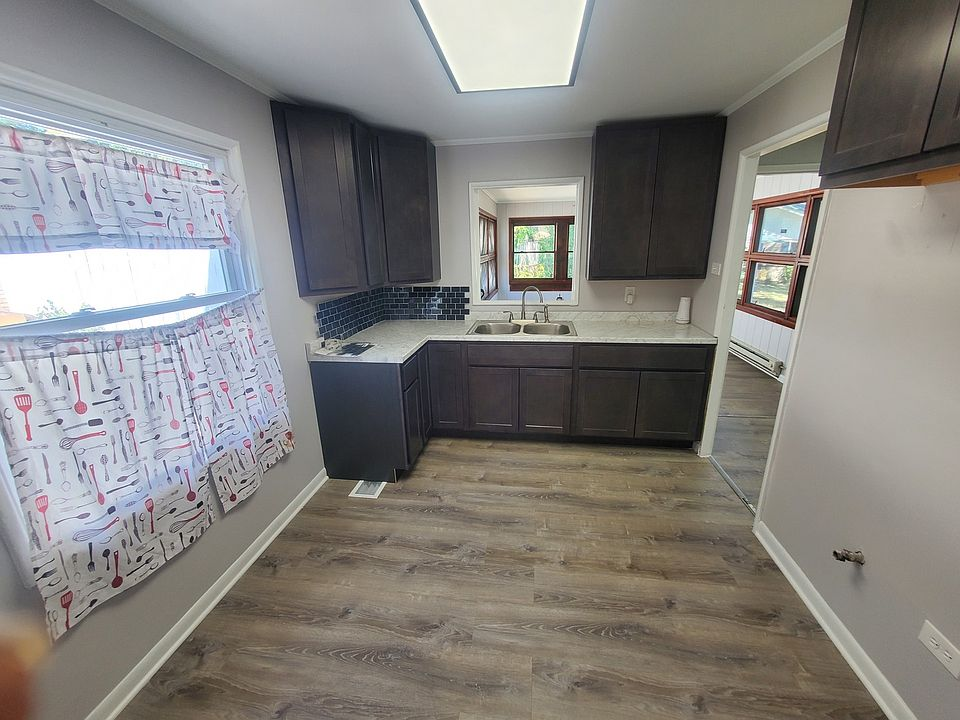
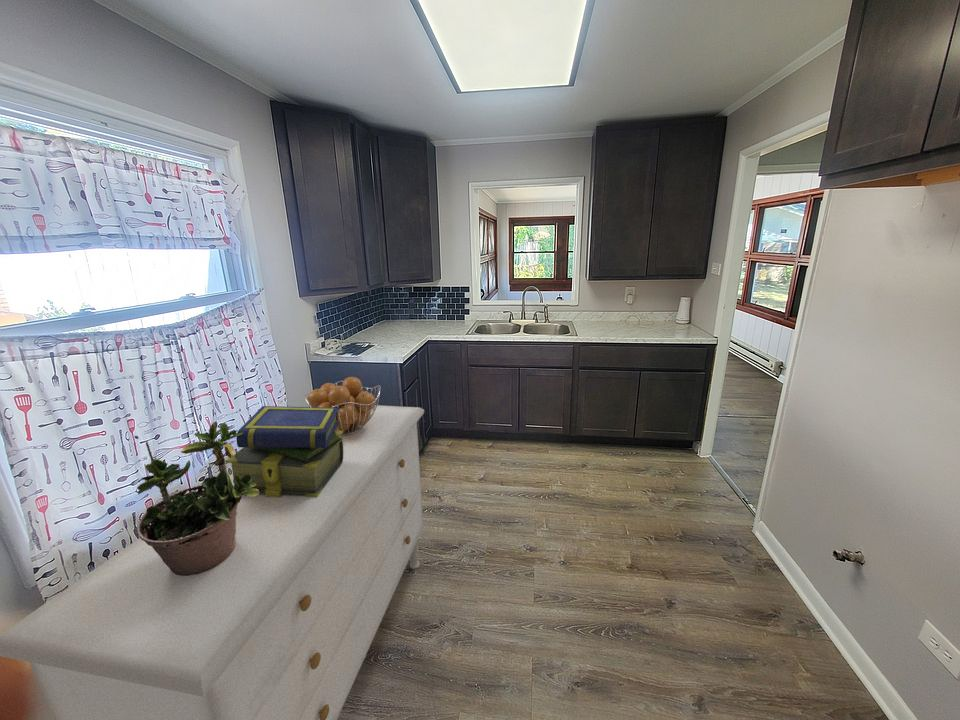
+ fruit basket [304,376,381,435]
+ stack of books [225,405,343,498]
+ potted plant [133,414,259,576]
+ cabinet [0,404,425,720]
